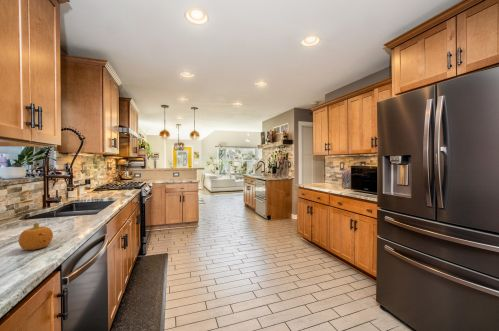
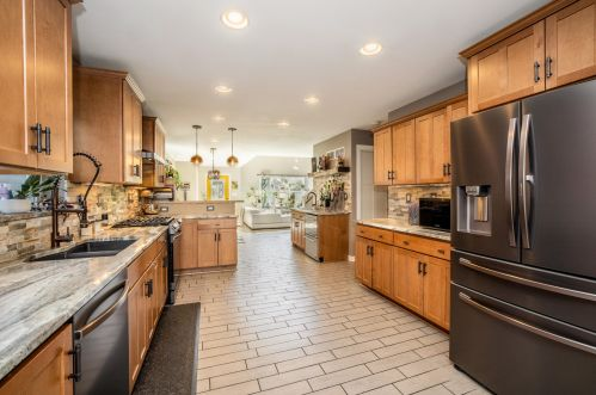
- fruit [17,222,54,251]
